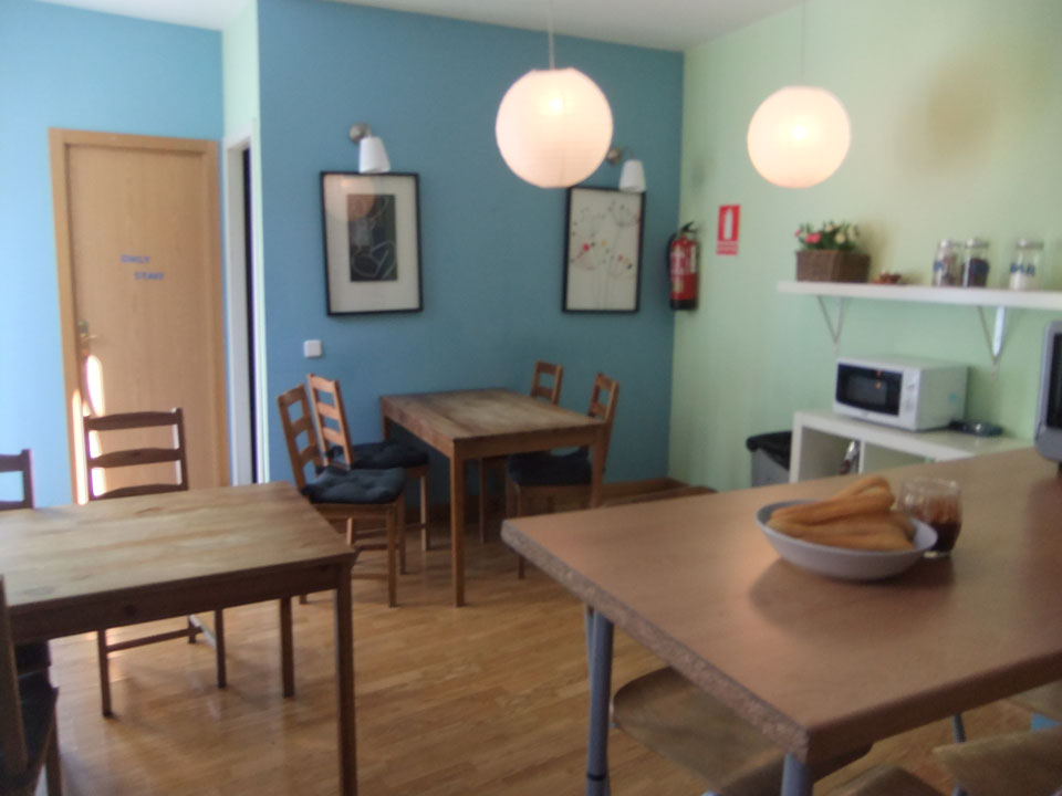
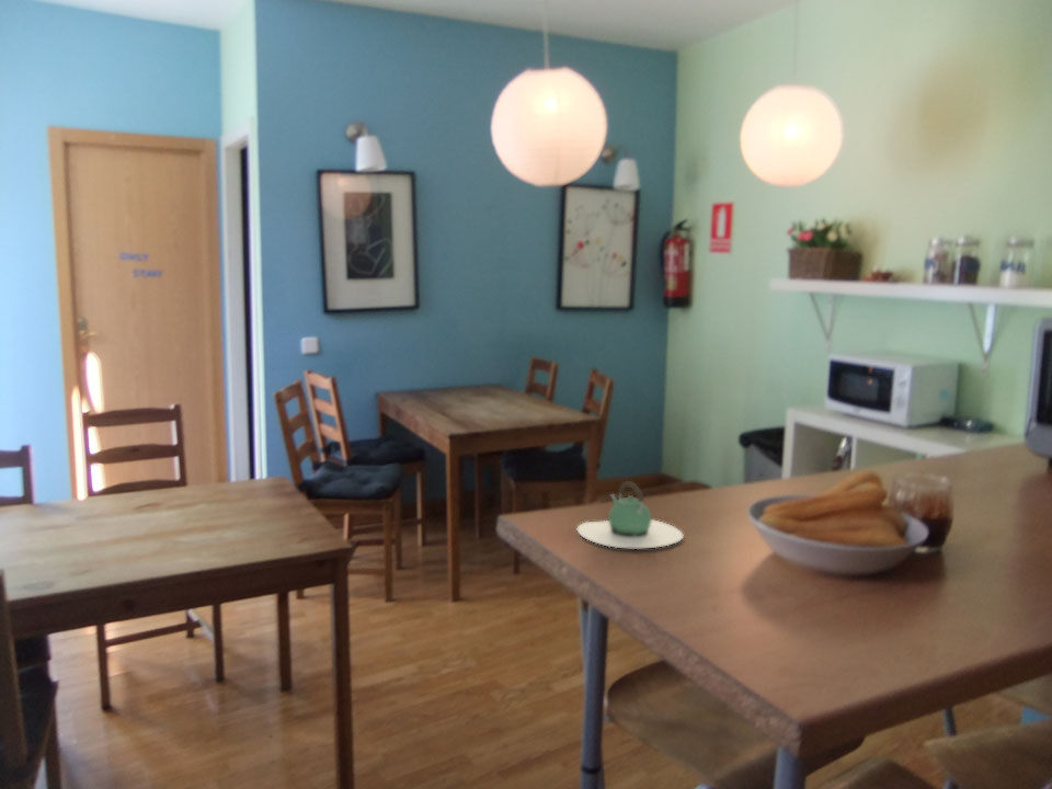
+ teapot [576,480,685,549]
